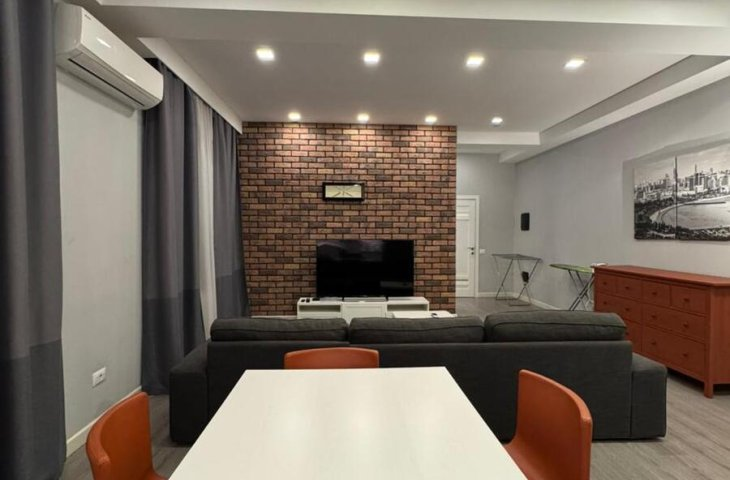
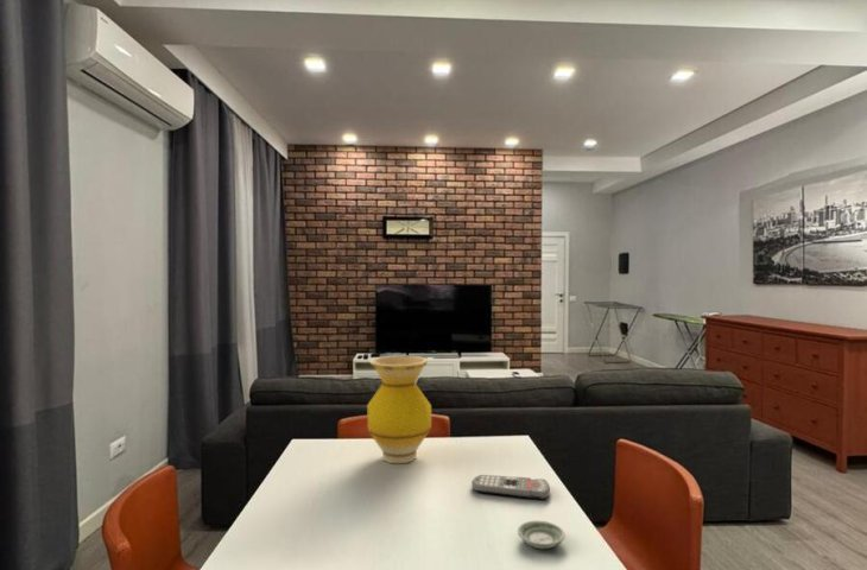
+ saucer [517,520,567,550]
+ remote control [470,474,551,500]
+ vase [366,355,432,464]
